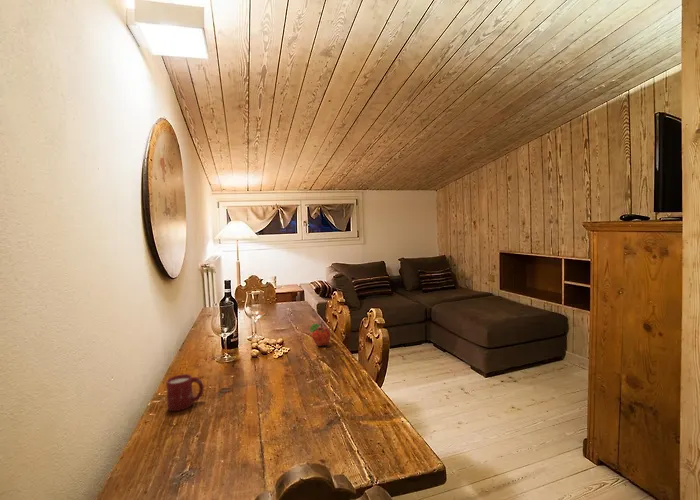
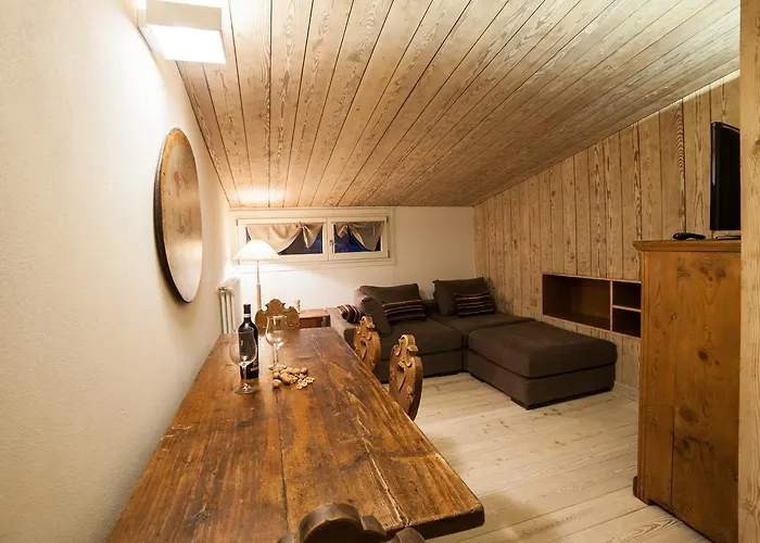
- fruit [309,323,331,347]
- cup [165,373,205,412]
